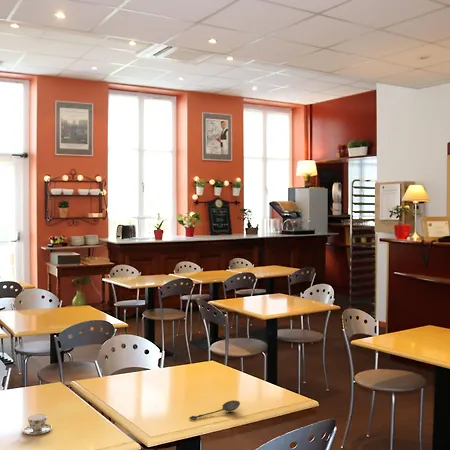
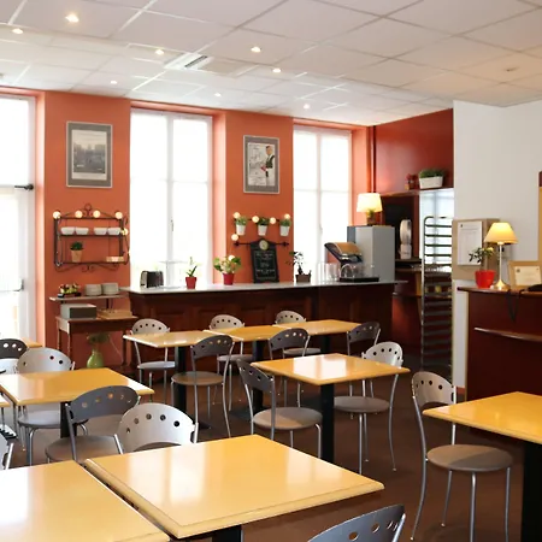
- teacup [22,413,53,436]
- spoon [188,399,241,420]
